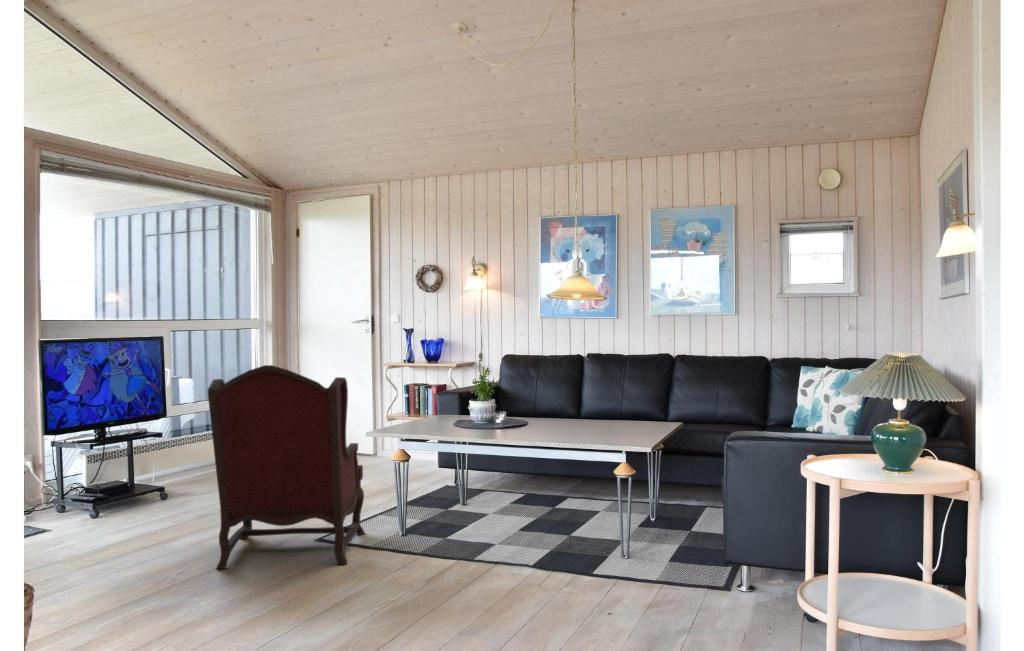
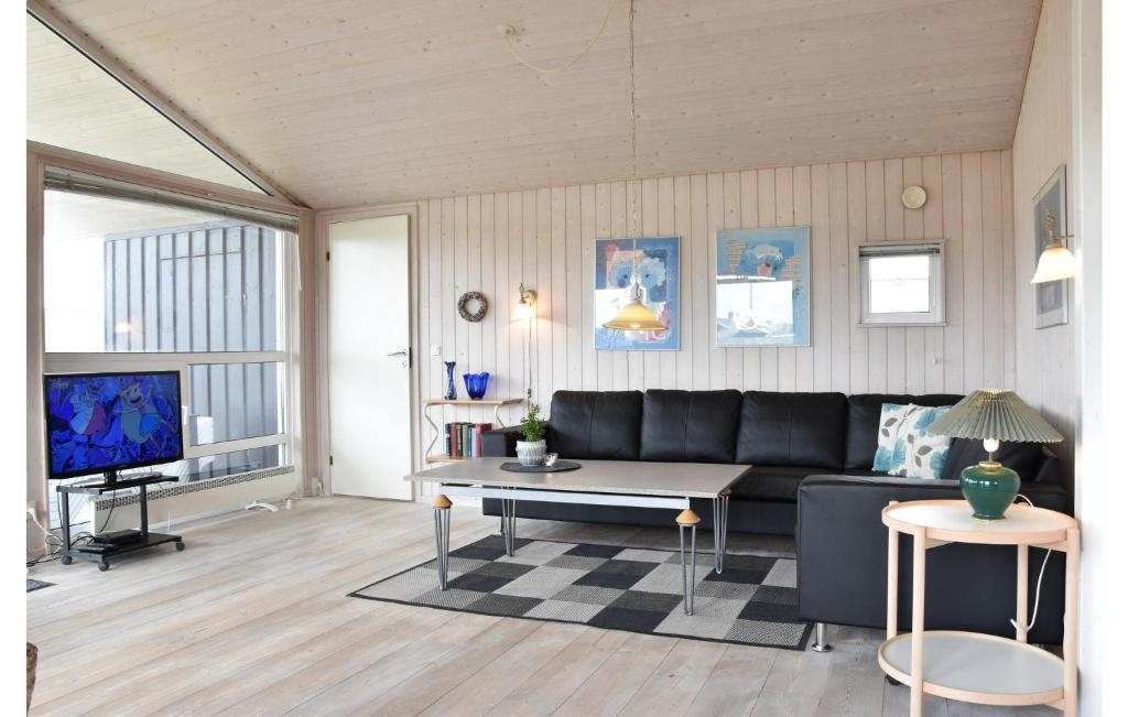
- armchair [207,364,366,570]
